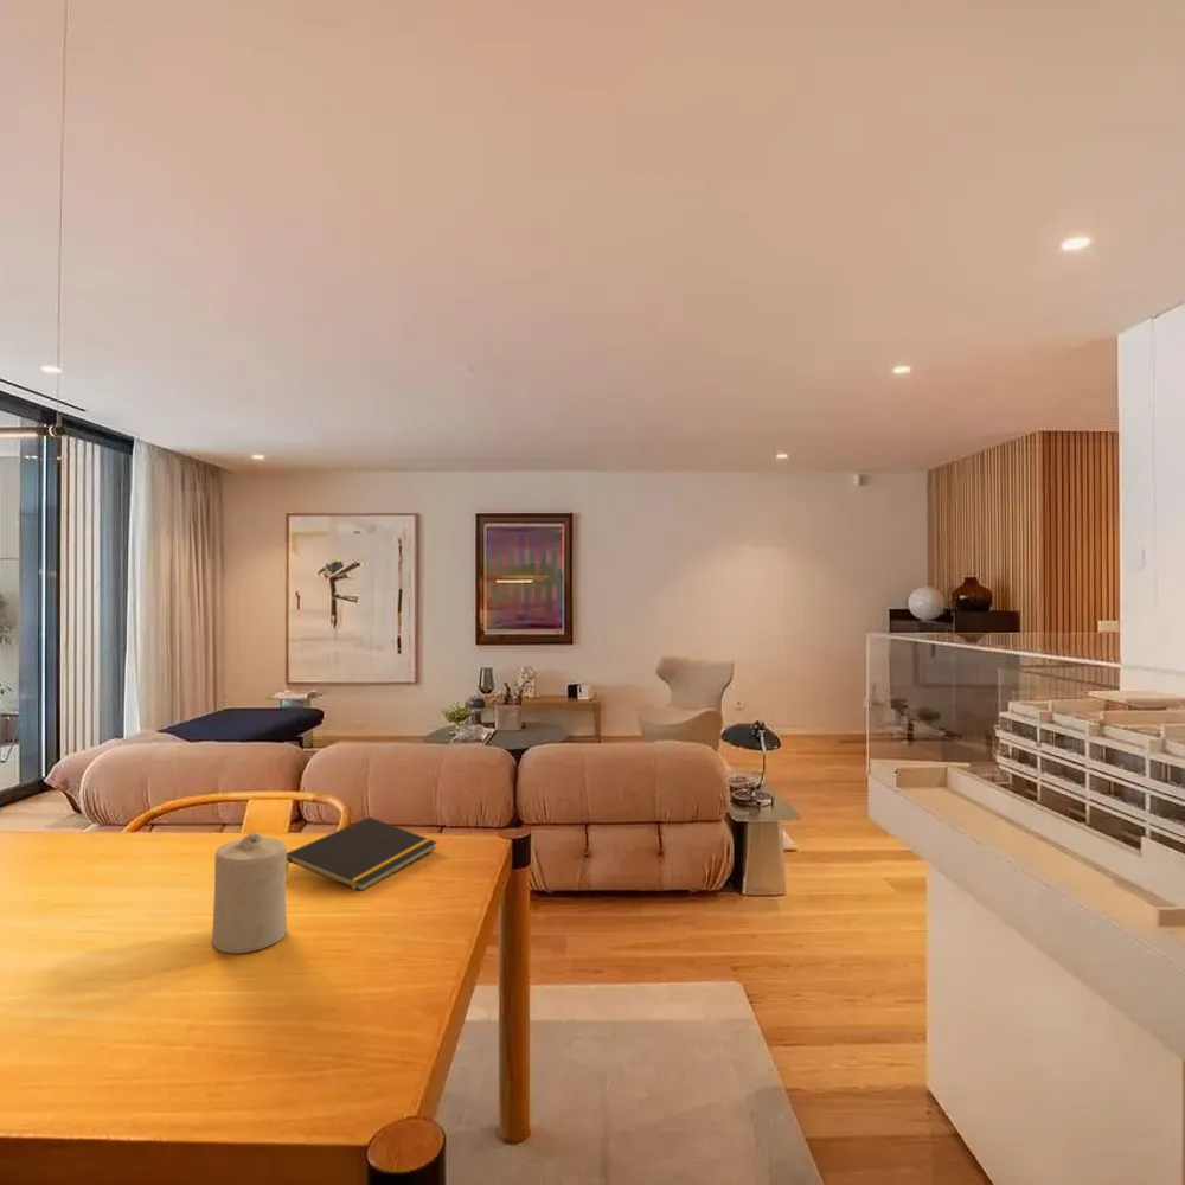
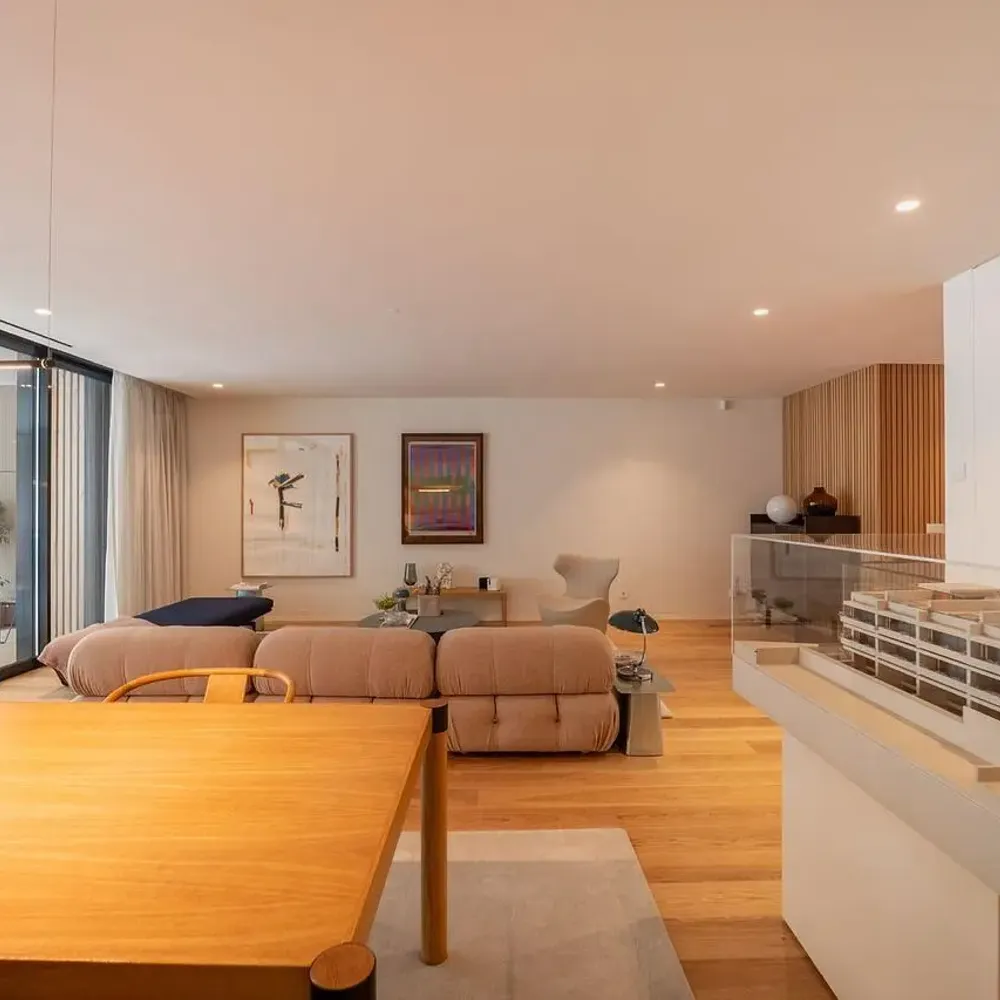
- candle [211,831,288,954]
- notepad [286,816,438,892]
